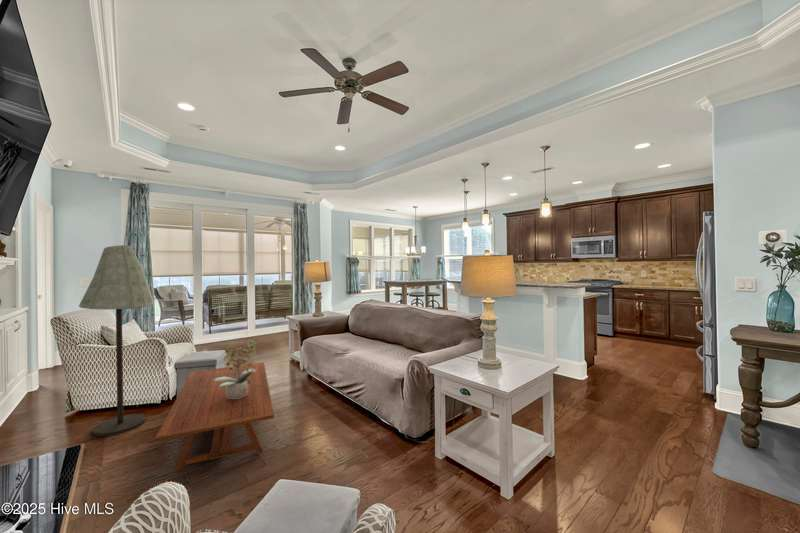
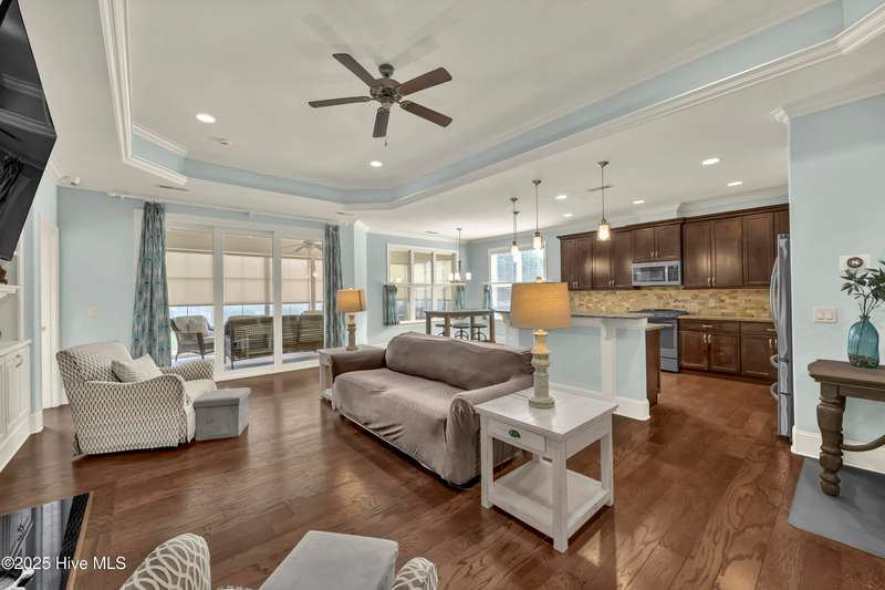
- floor lamp [78,244,156,437]
- potted plant [213,334,262,399]
- coffee table [154,362,275,473]
